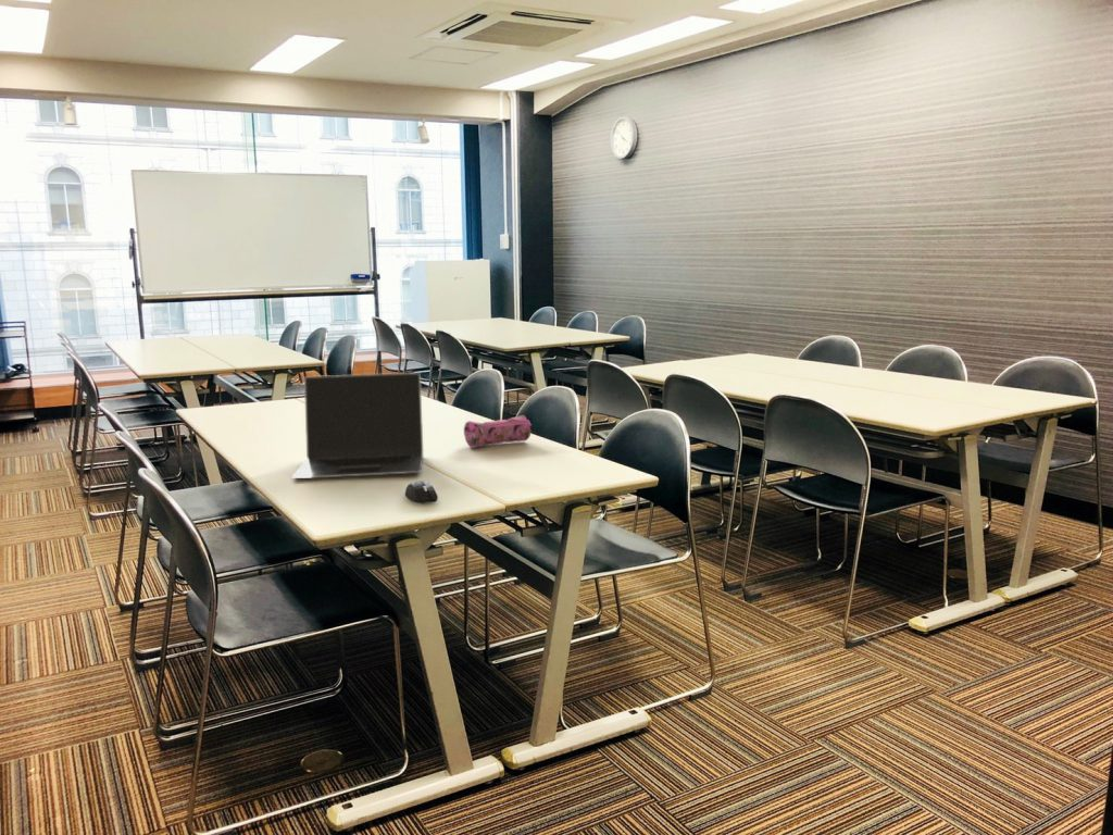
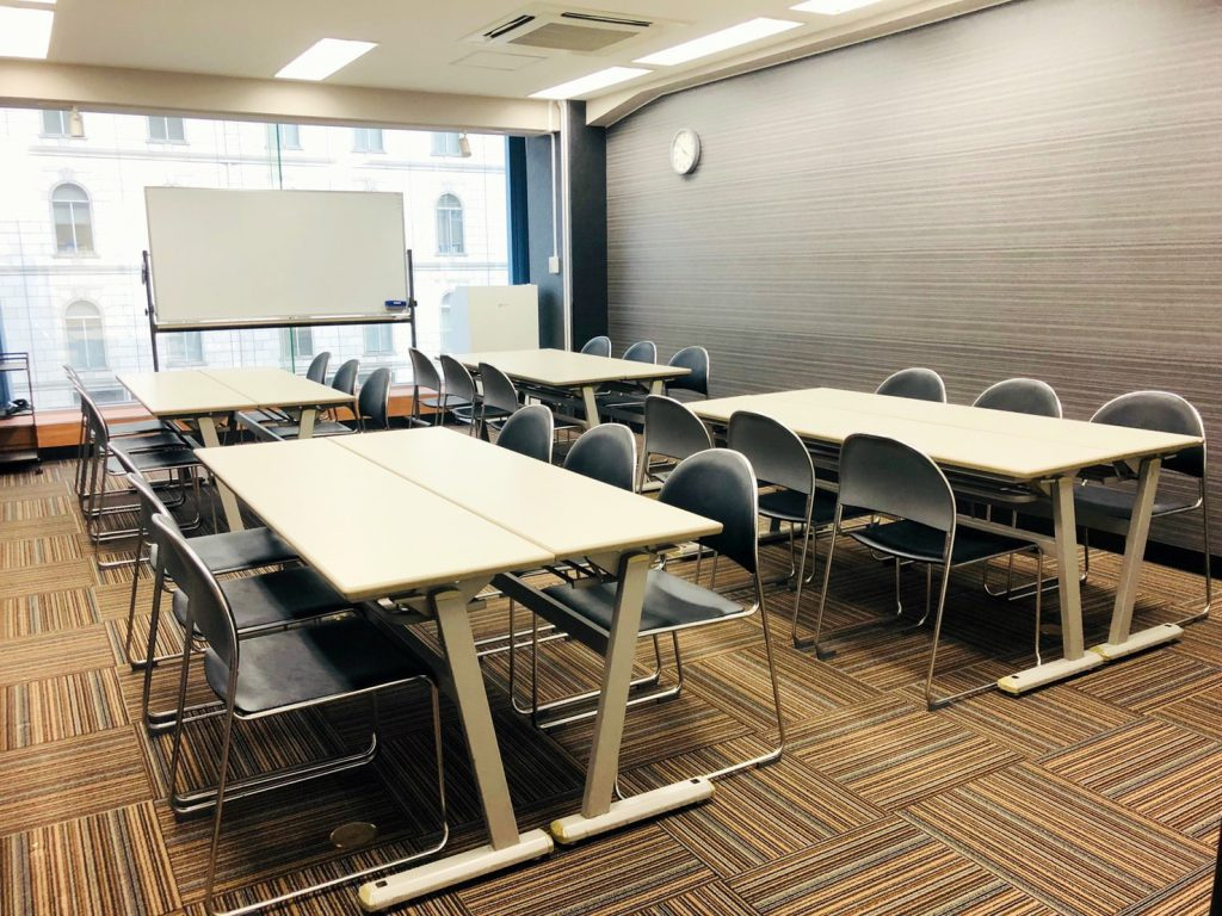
- mouse [403,479,439,504]
- laptop [291,372,424,479]
- pencil case [463,414,533,449]
